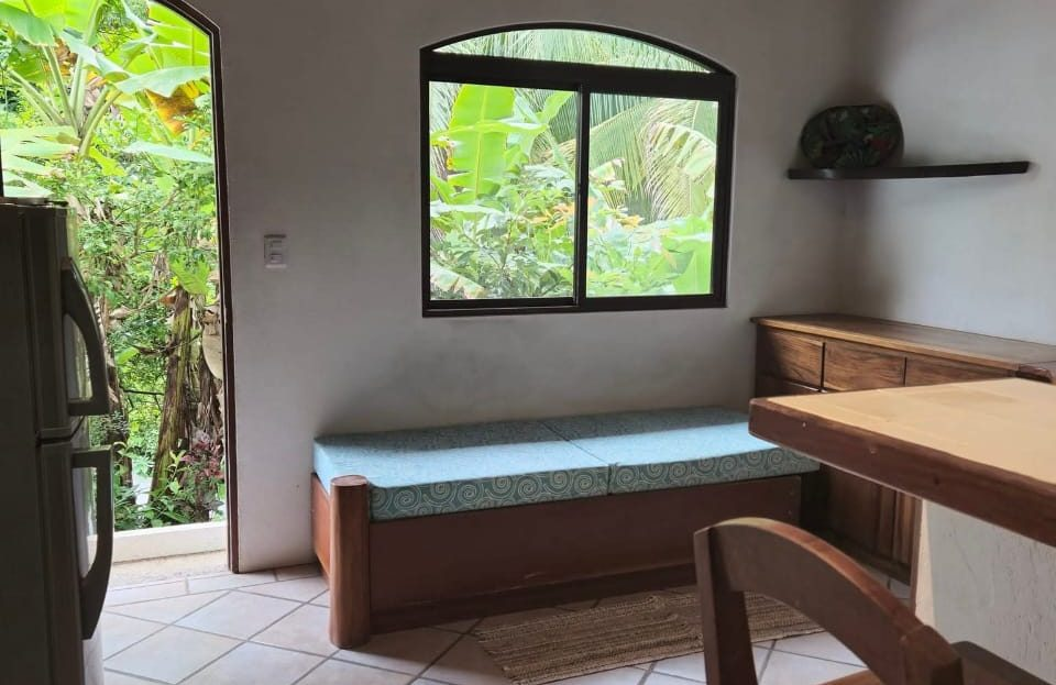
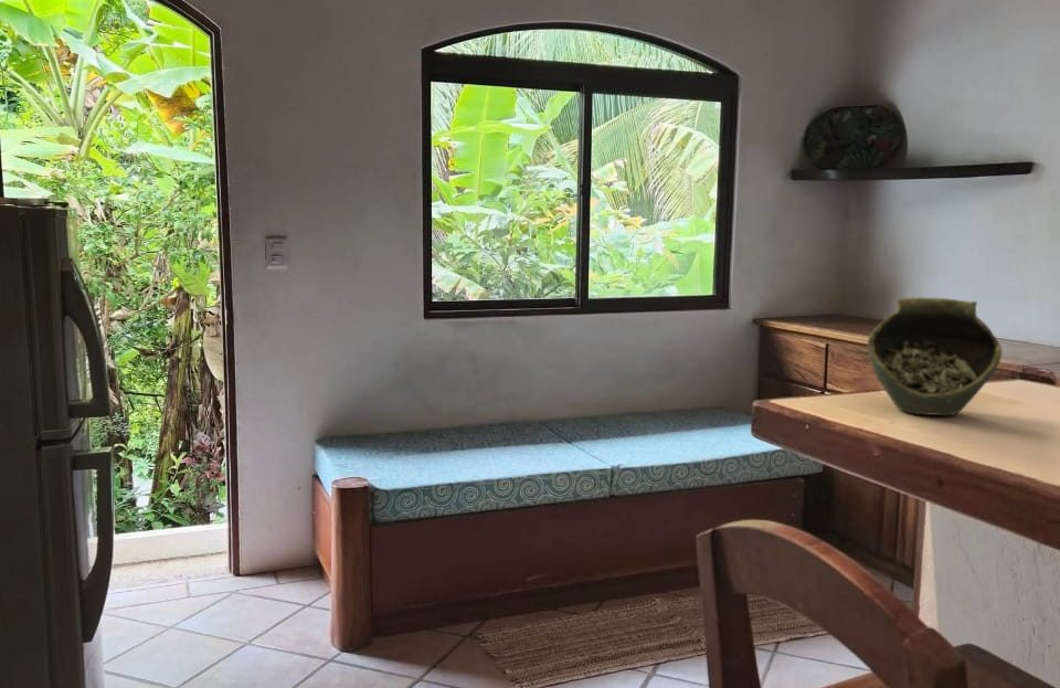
+ ceramic bowl [866,296,1003,416]
